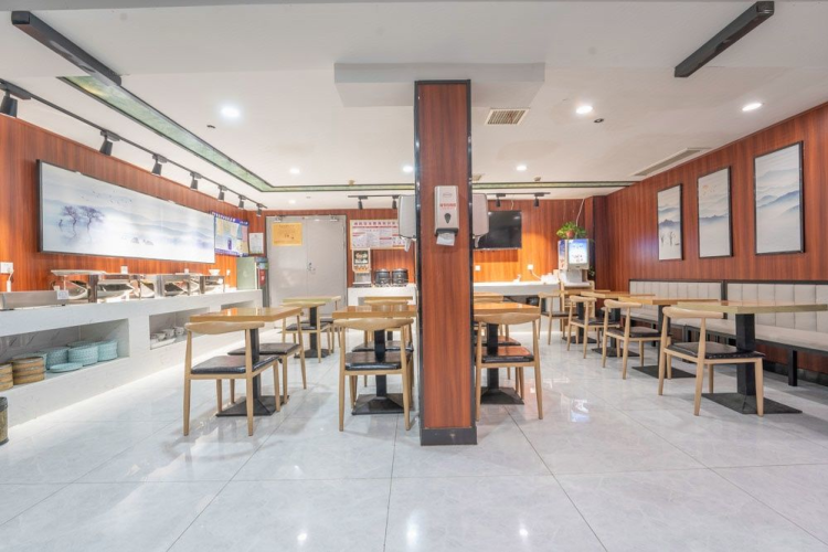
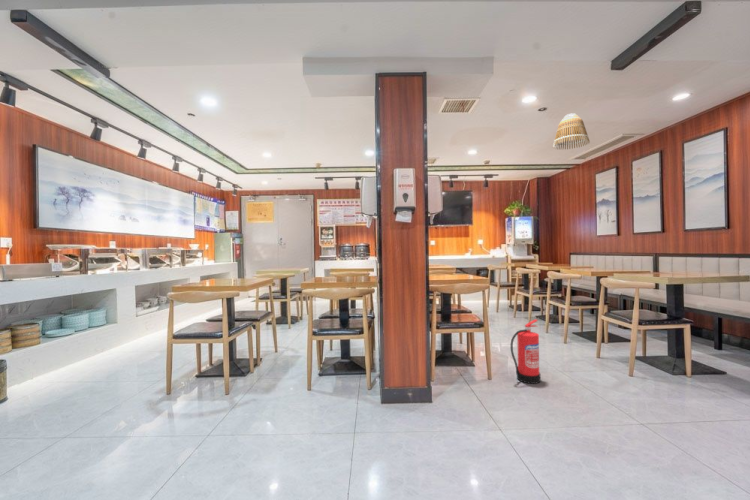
+ fire extinguisher [510,318,542,385]
+ lamp shade [552,112,591,150]
